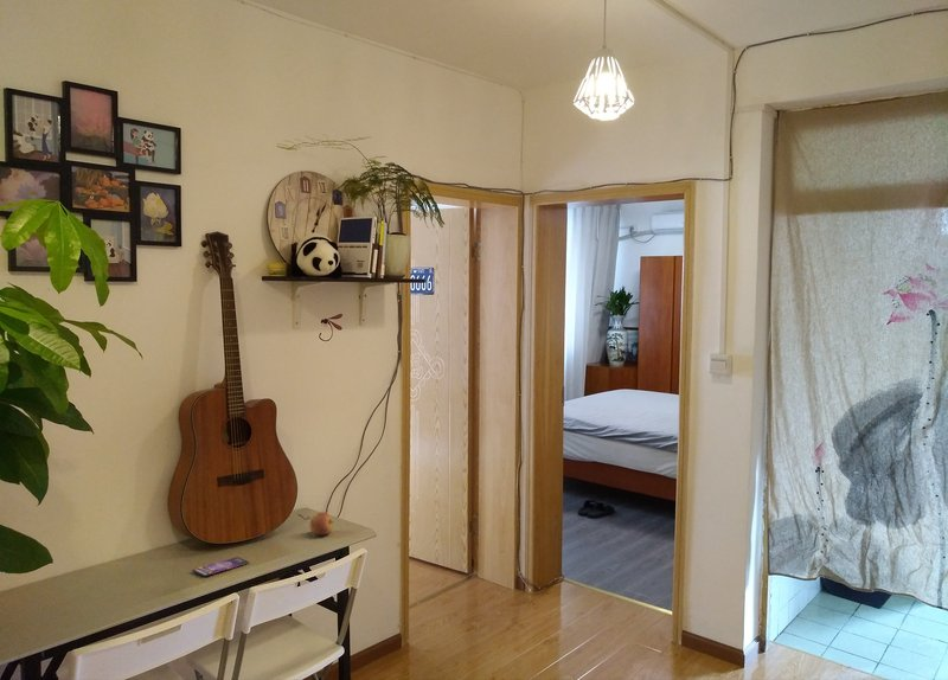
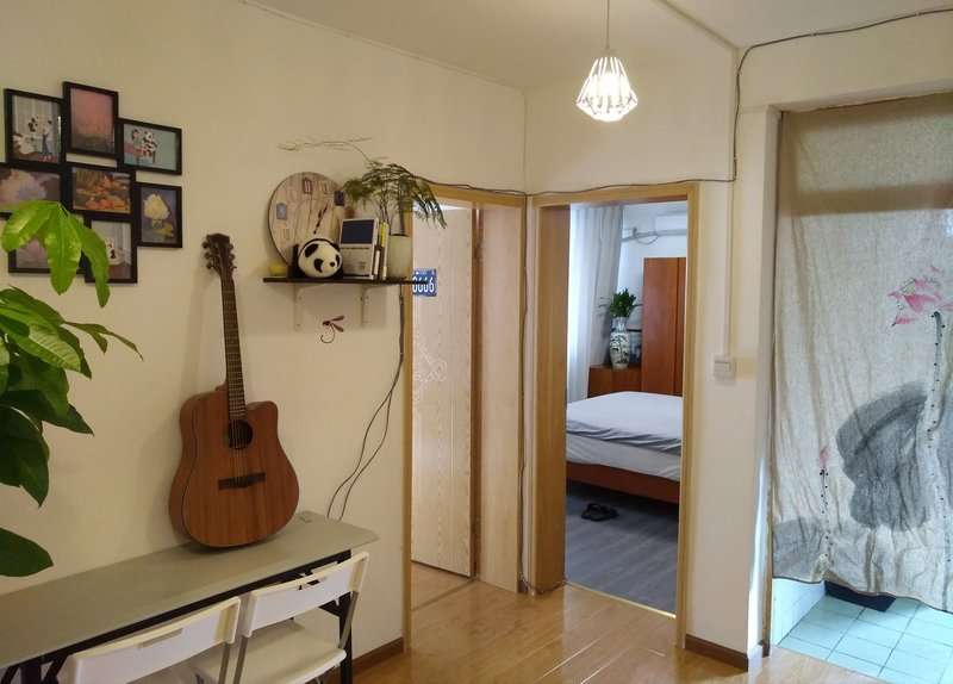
- apple [309,511,335,537]
- smartphone [191,556,250,578]
